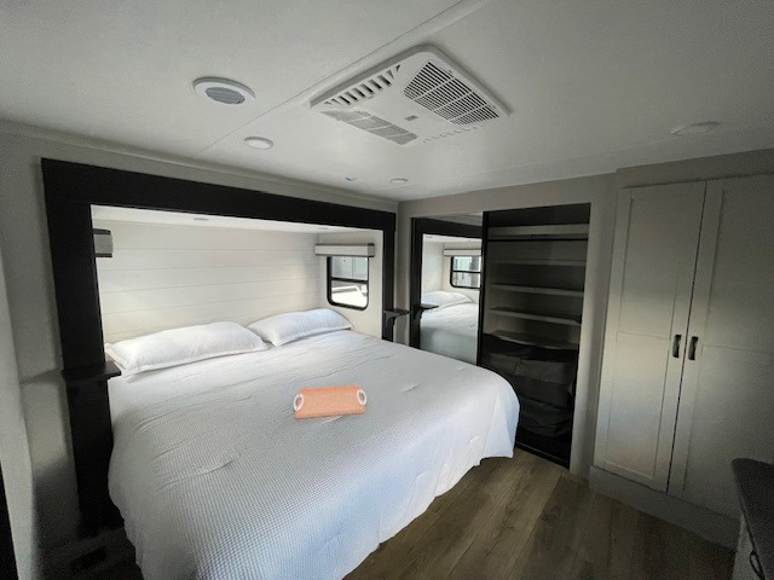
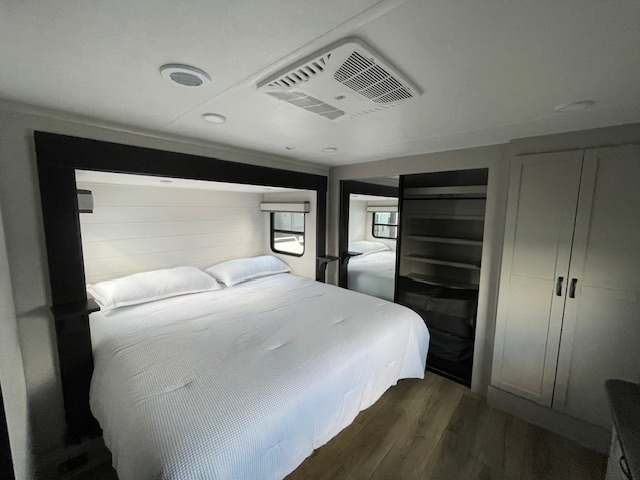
- serving tray [293,384,368,420]
